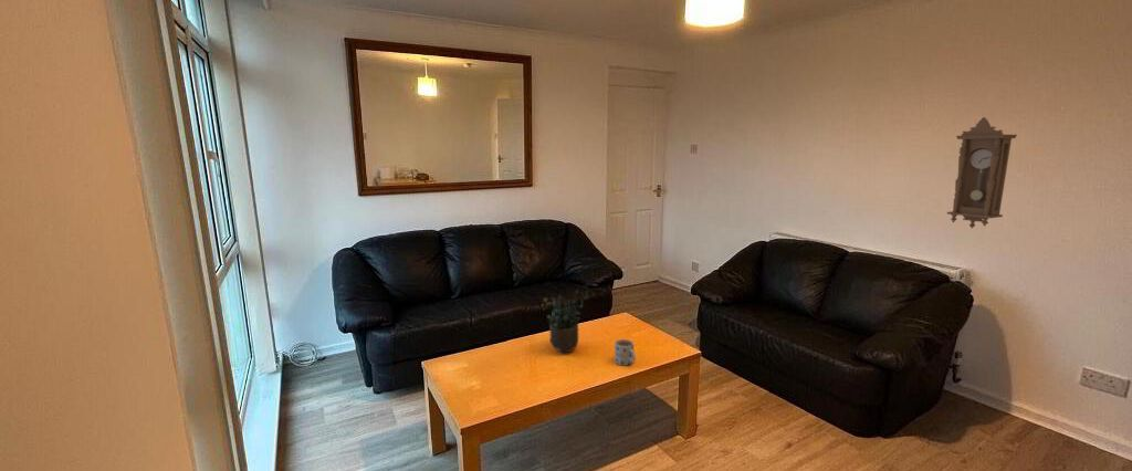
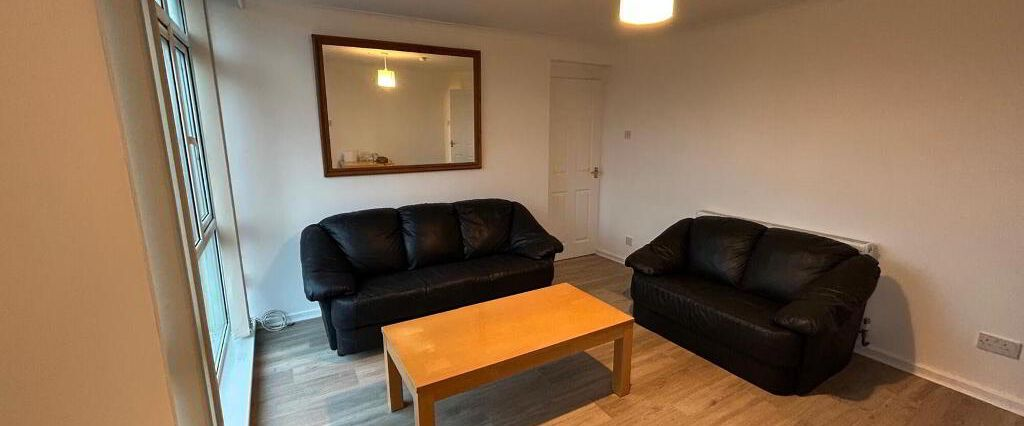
- mug [614,338,637,366]
- potted plant [542,282,591,354]
- pendulum clock [946,116,1018,229]
